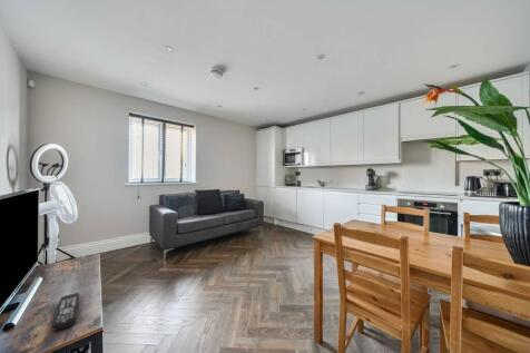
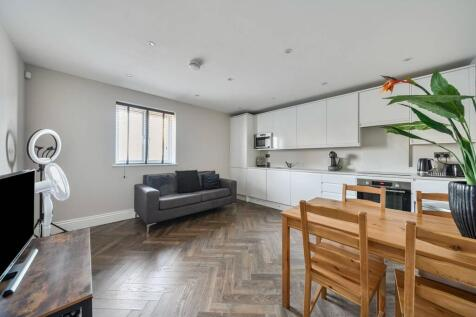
- remote control [51,292,80,332]
